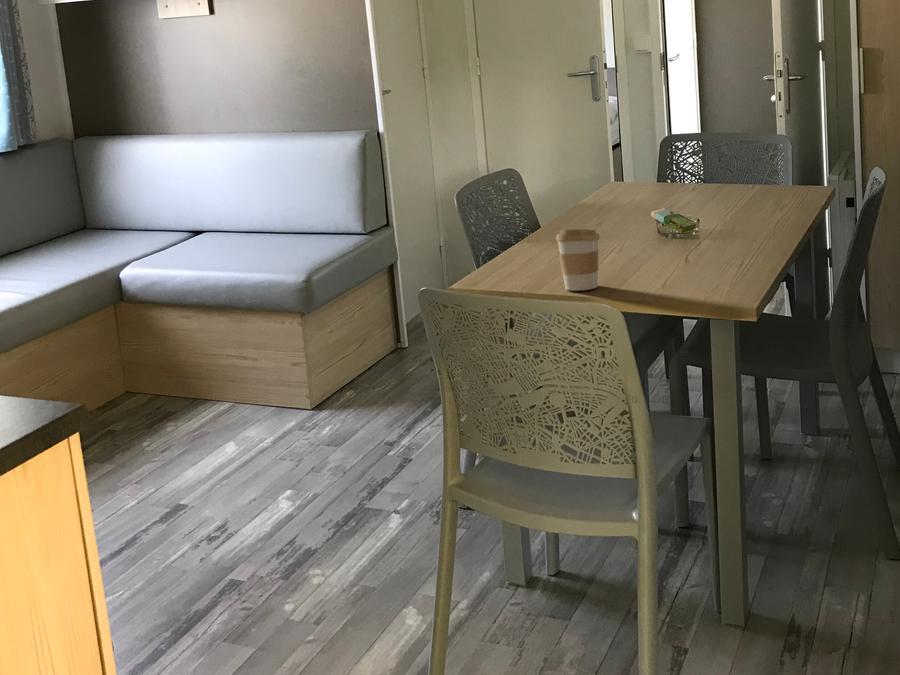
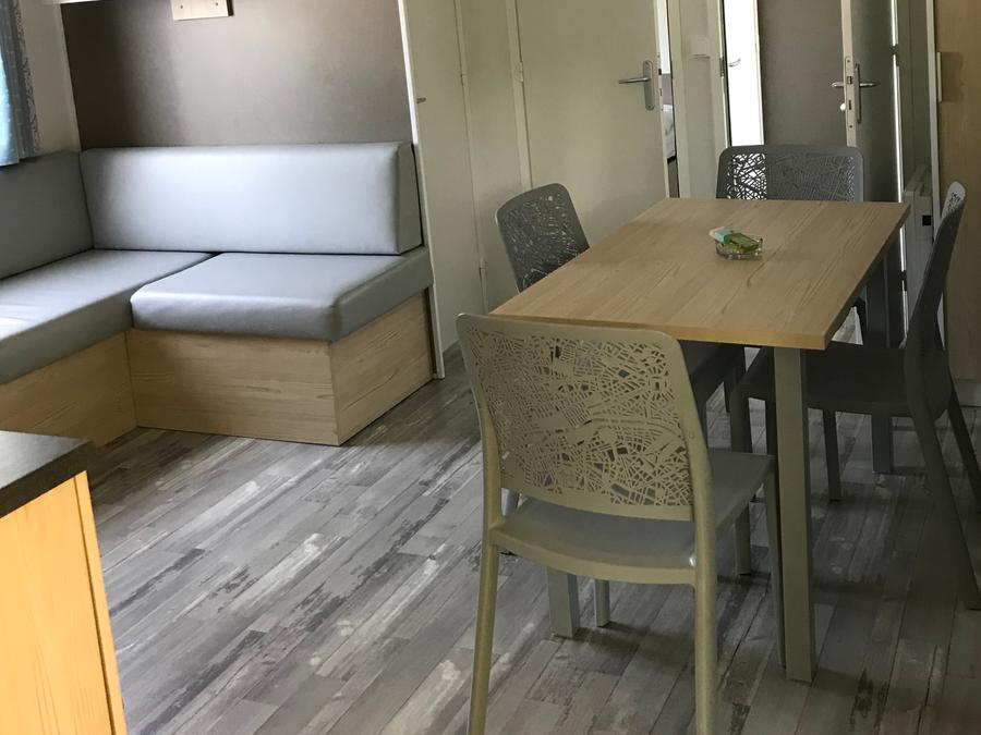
- coffee cup [555,228,601,292]
